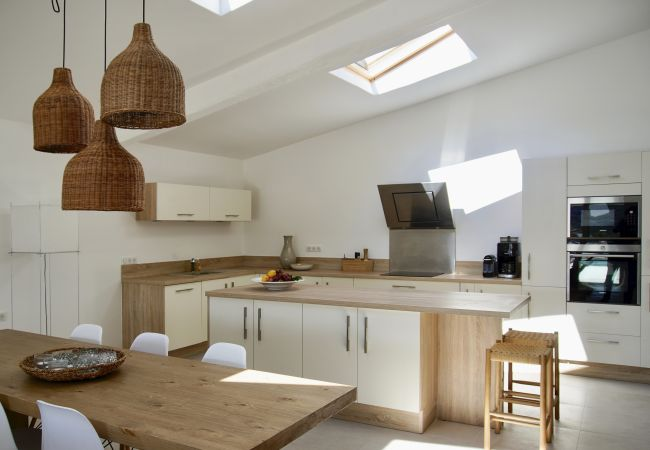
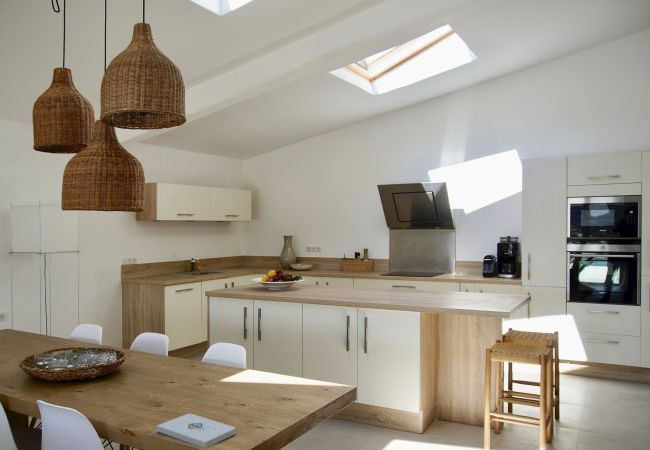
+ notepad [156,413,236,449]
